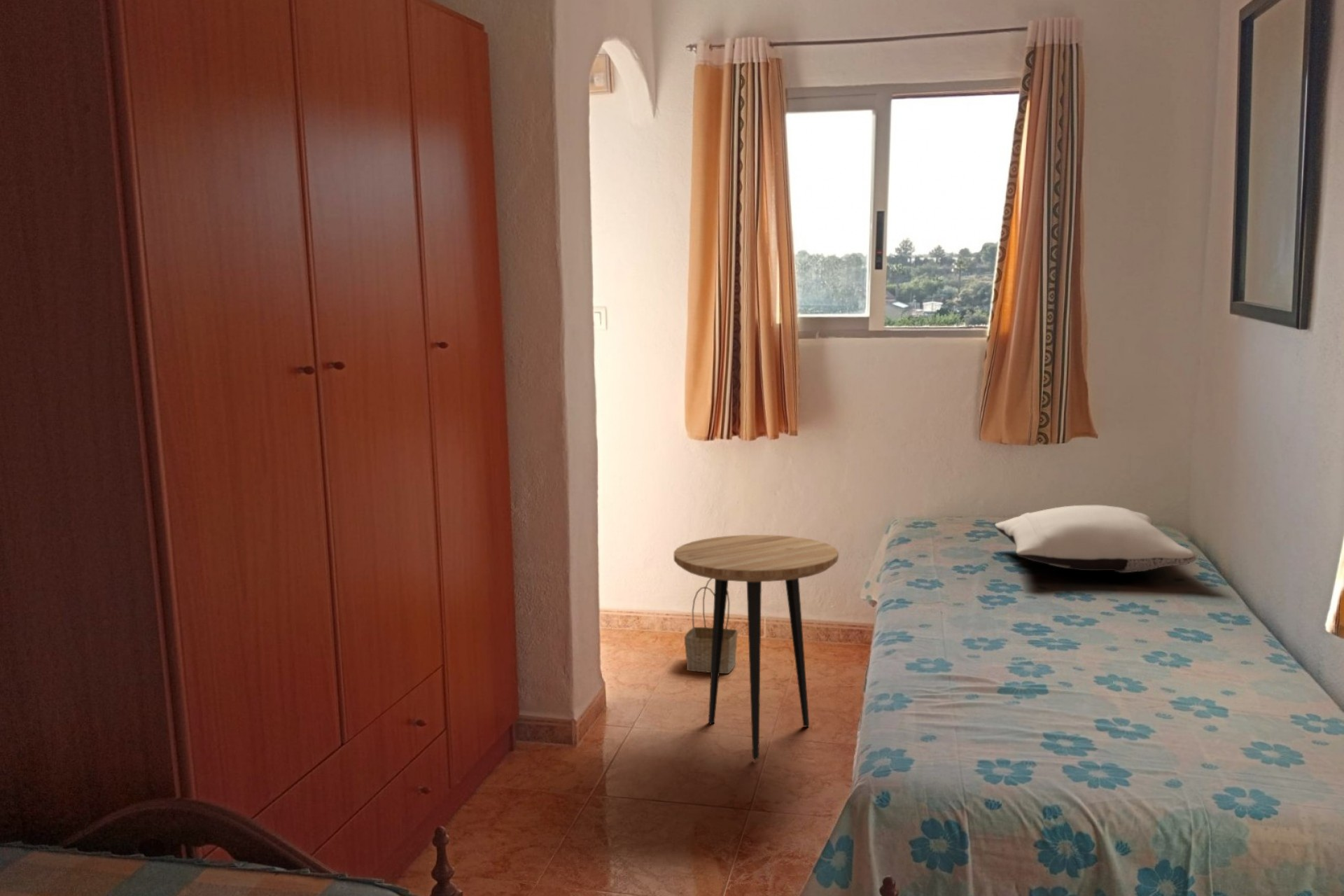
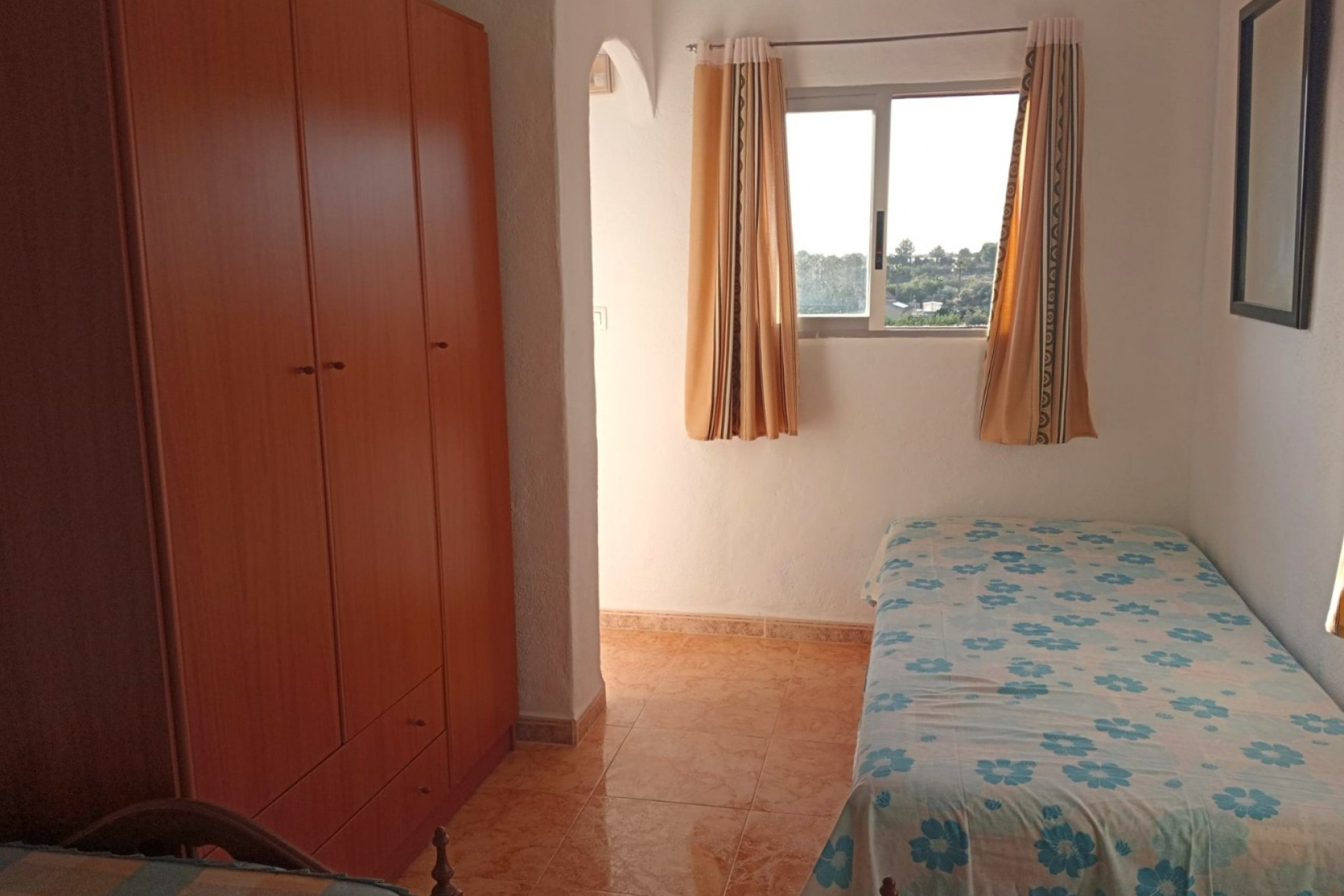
- side table [673,534,839,760]
- basket [684,578,738,674]
- pillow [994,505,1198,573]
